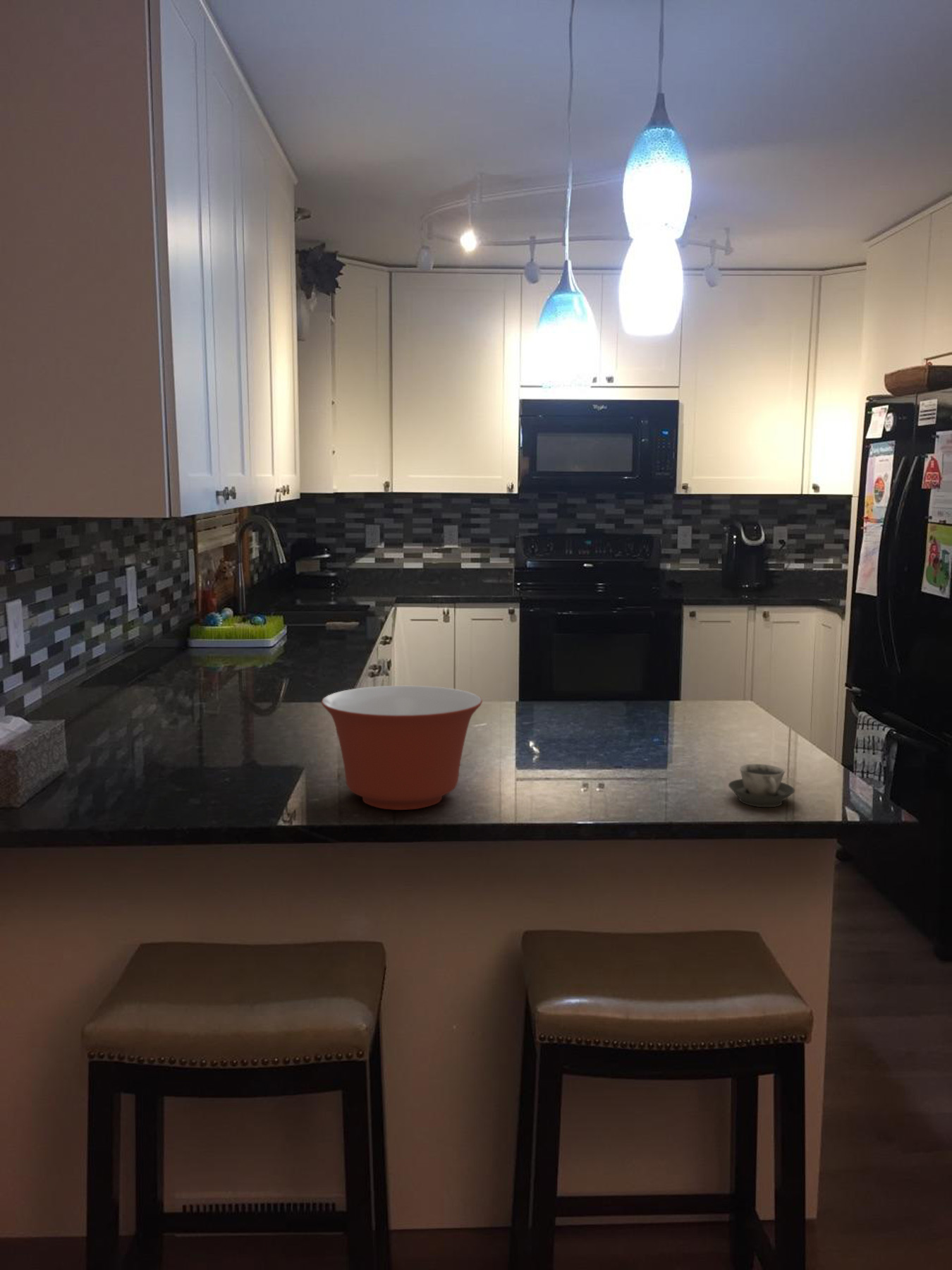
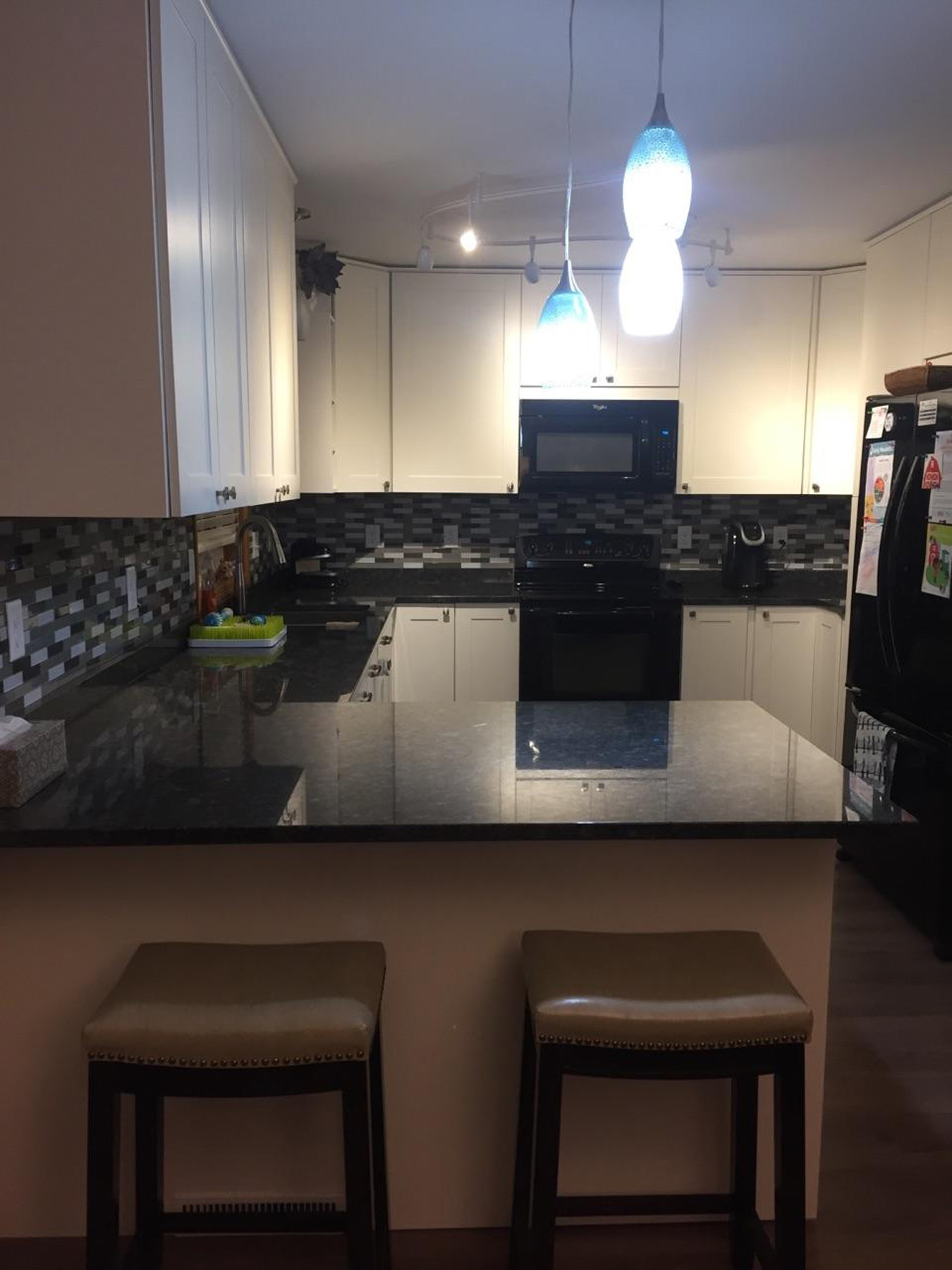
- mixing bowl [321,685,483,811]
- cup [728,763,795,808]
